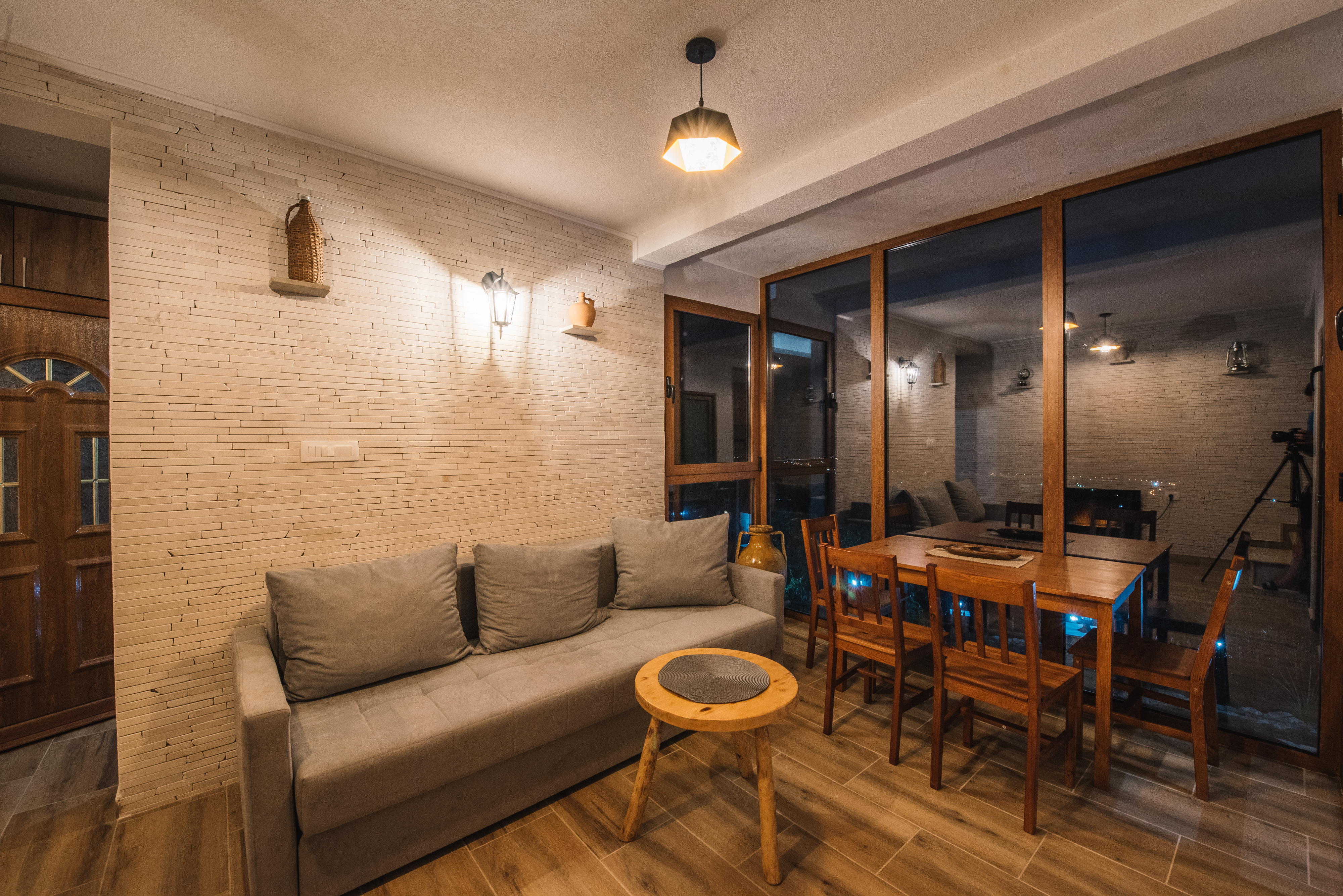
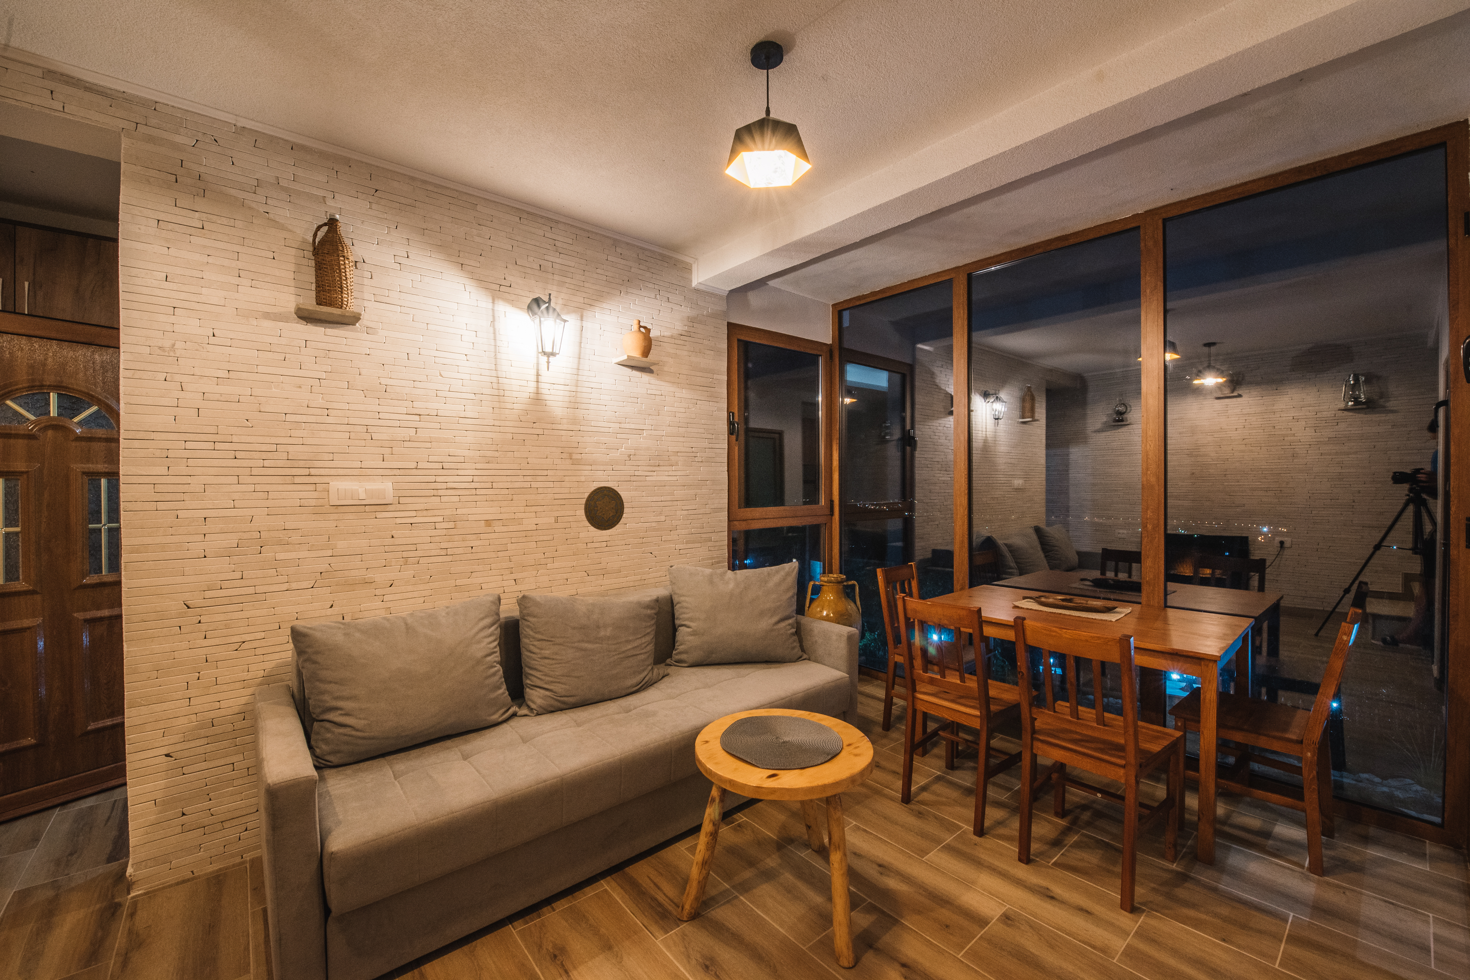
+ decorative plate [583,486,625,530]
